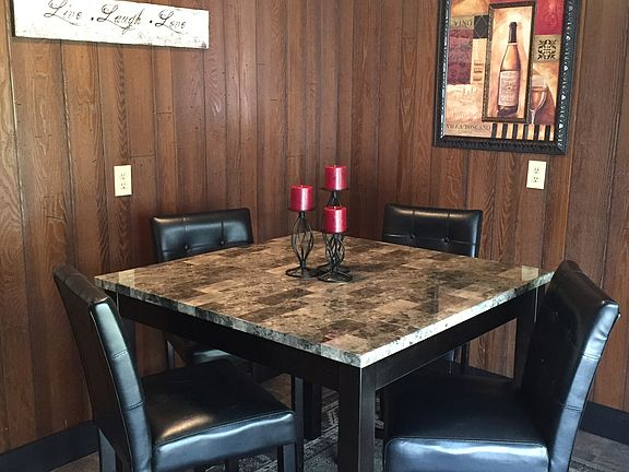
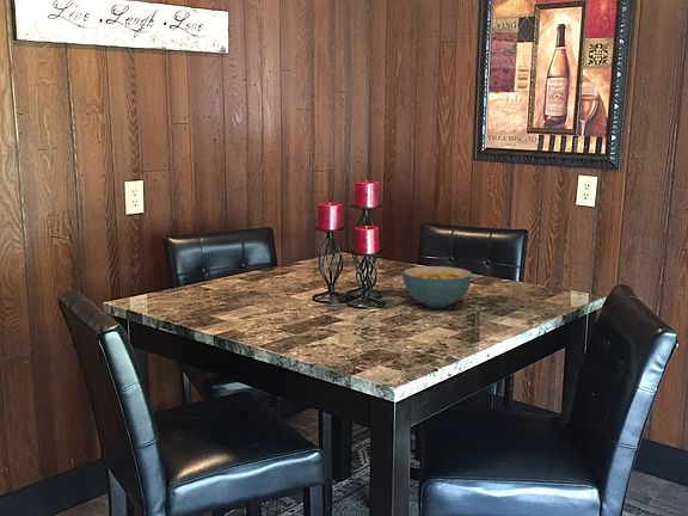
+ cereal bowl [401,265,473,309]
